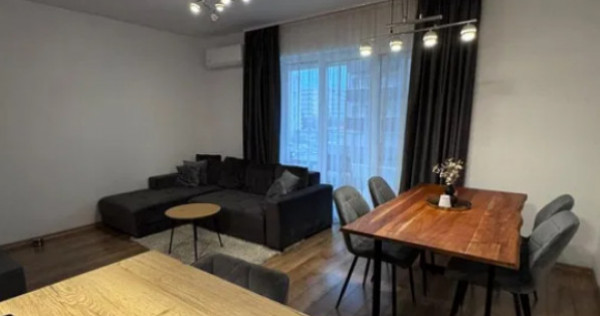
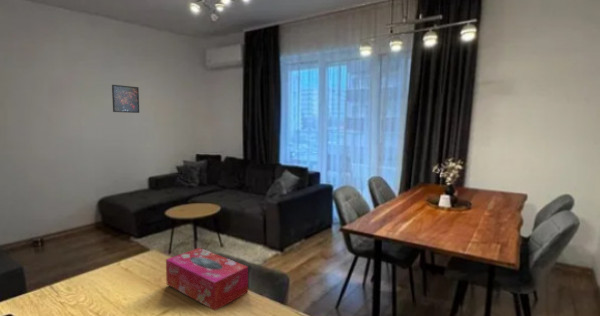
+ tissue box [165,247,249,312]
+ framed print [111,84,140,114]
